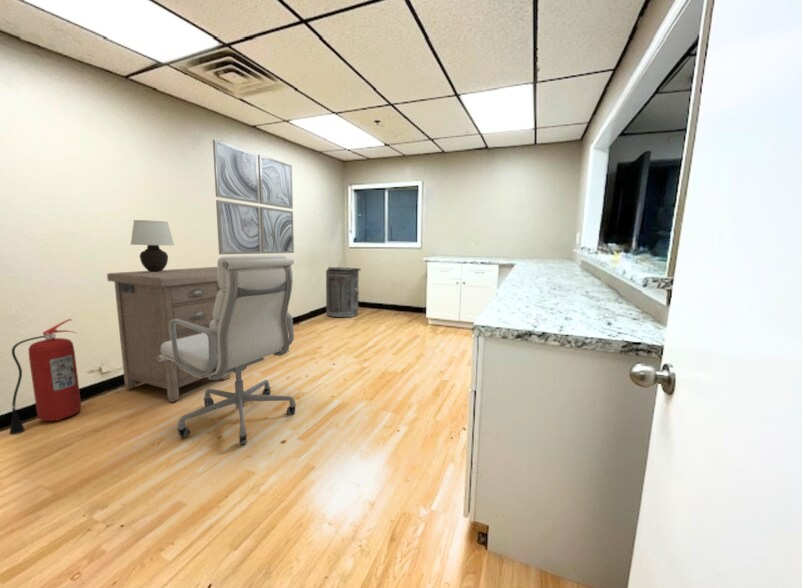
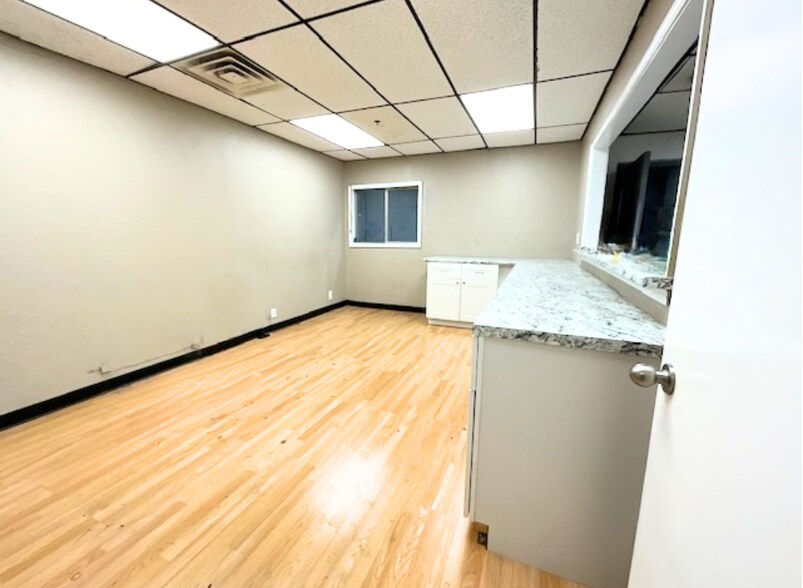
- trash can lid [325,266,362,318]
- desk [106,266,290,403]
- wall art [212,139,295,255]
- table lamp [130,219,175,272]
- office chair [158,254,297,446]
- fire extinguisher [9,318,82,435]
